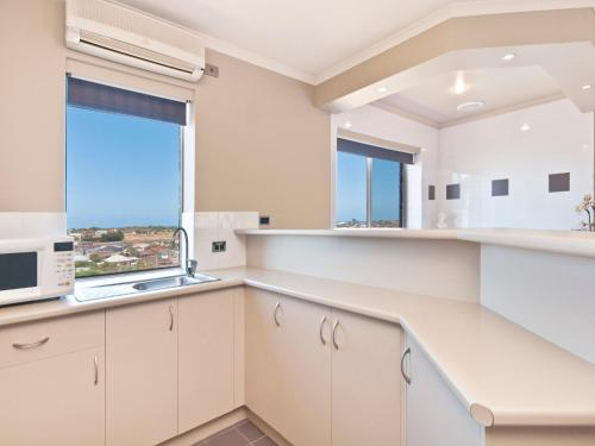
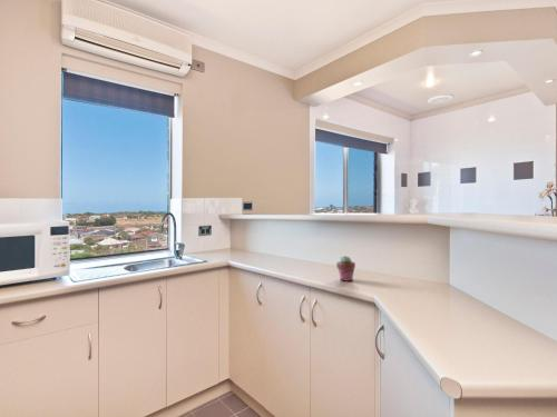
+ potted succulent [335,255,356,282]
